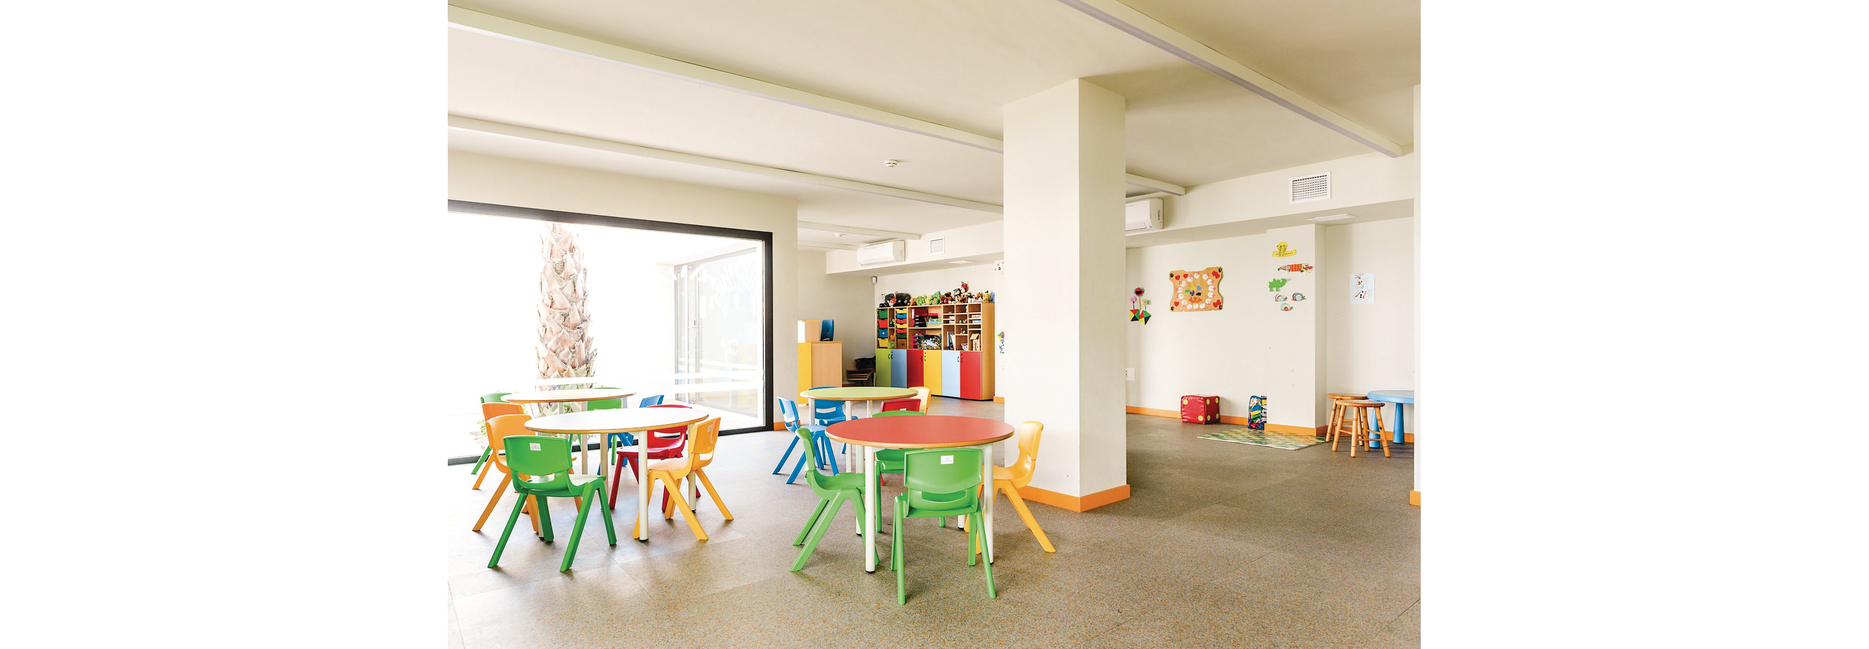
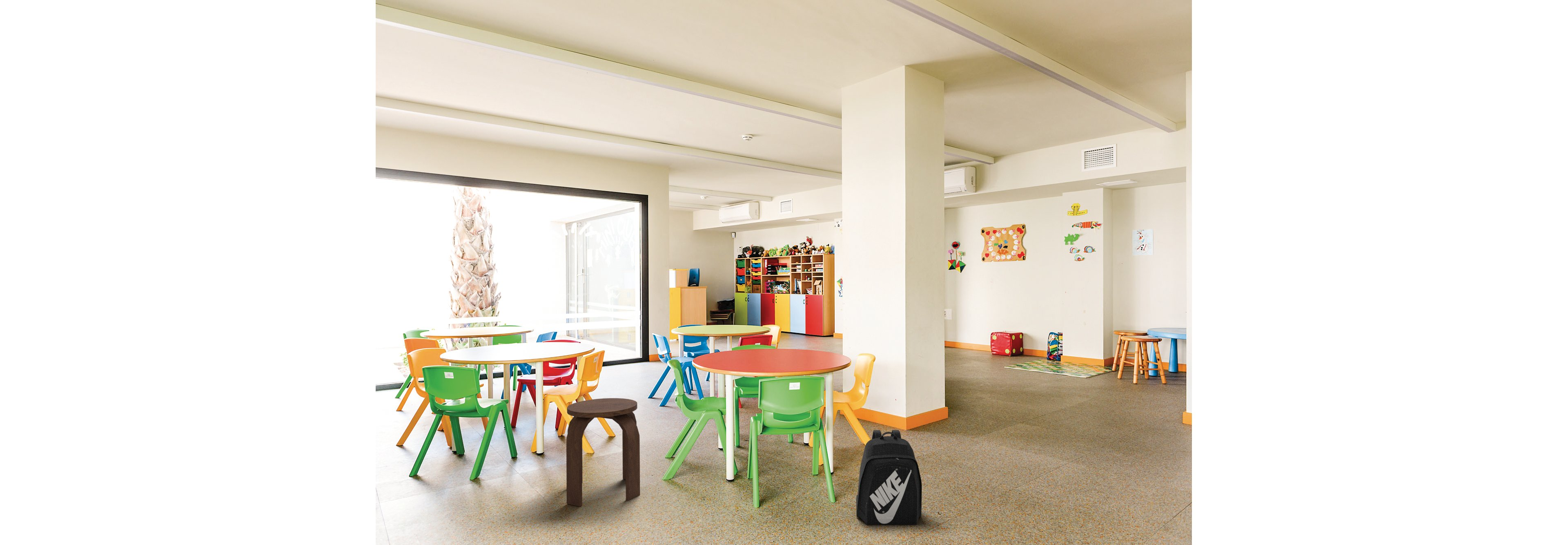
+ stool [566,398,640,507]
+ backpack [855,429,922,525]
